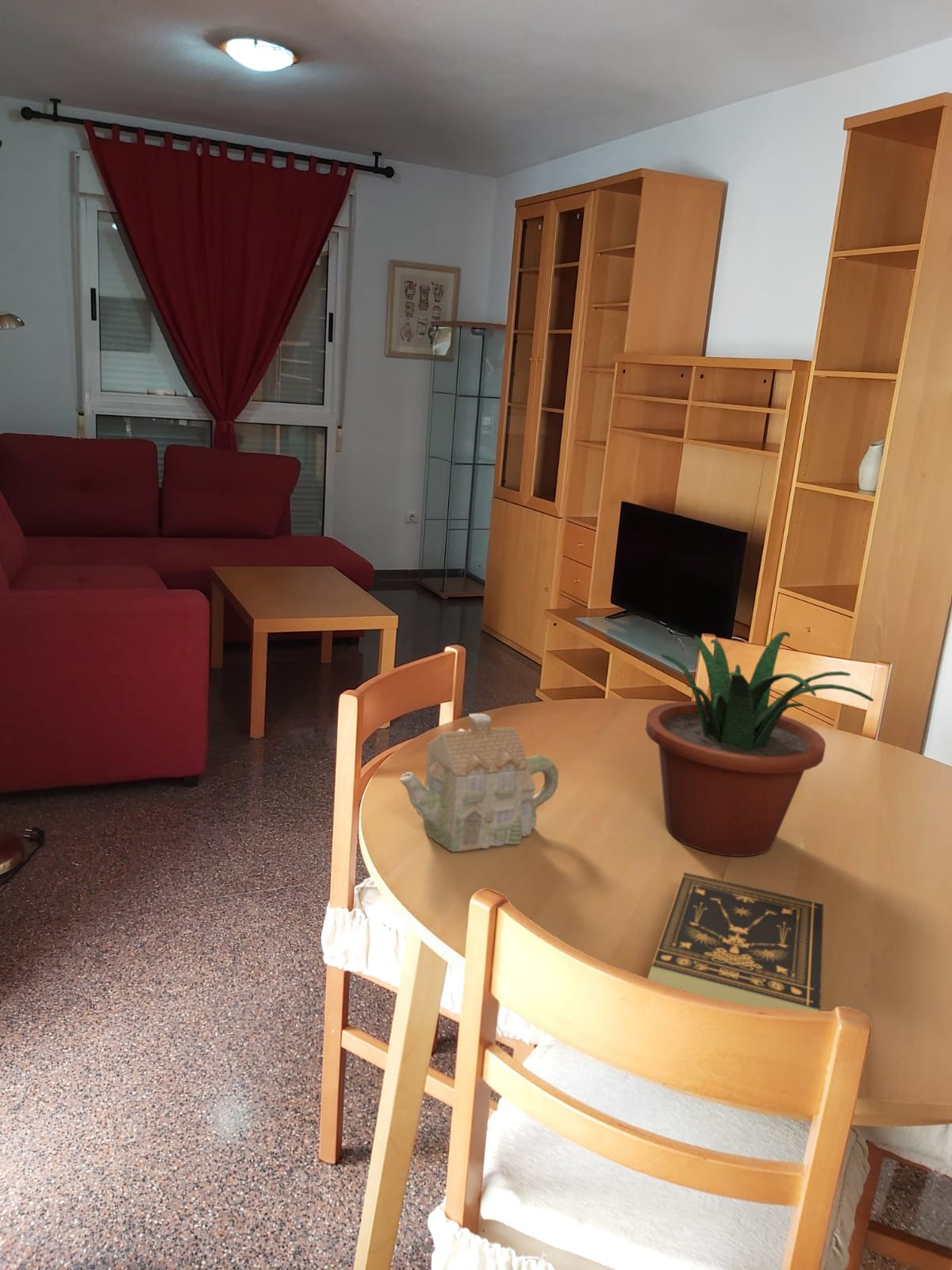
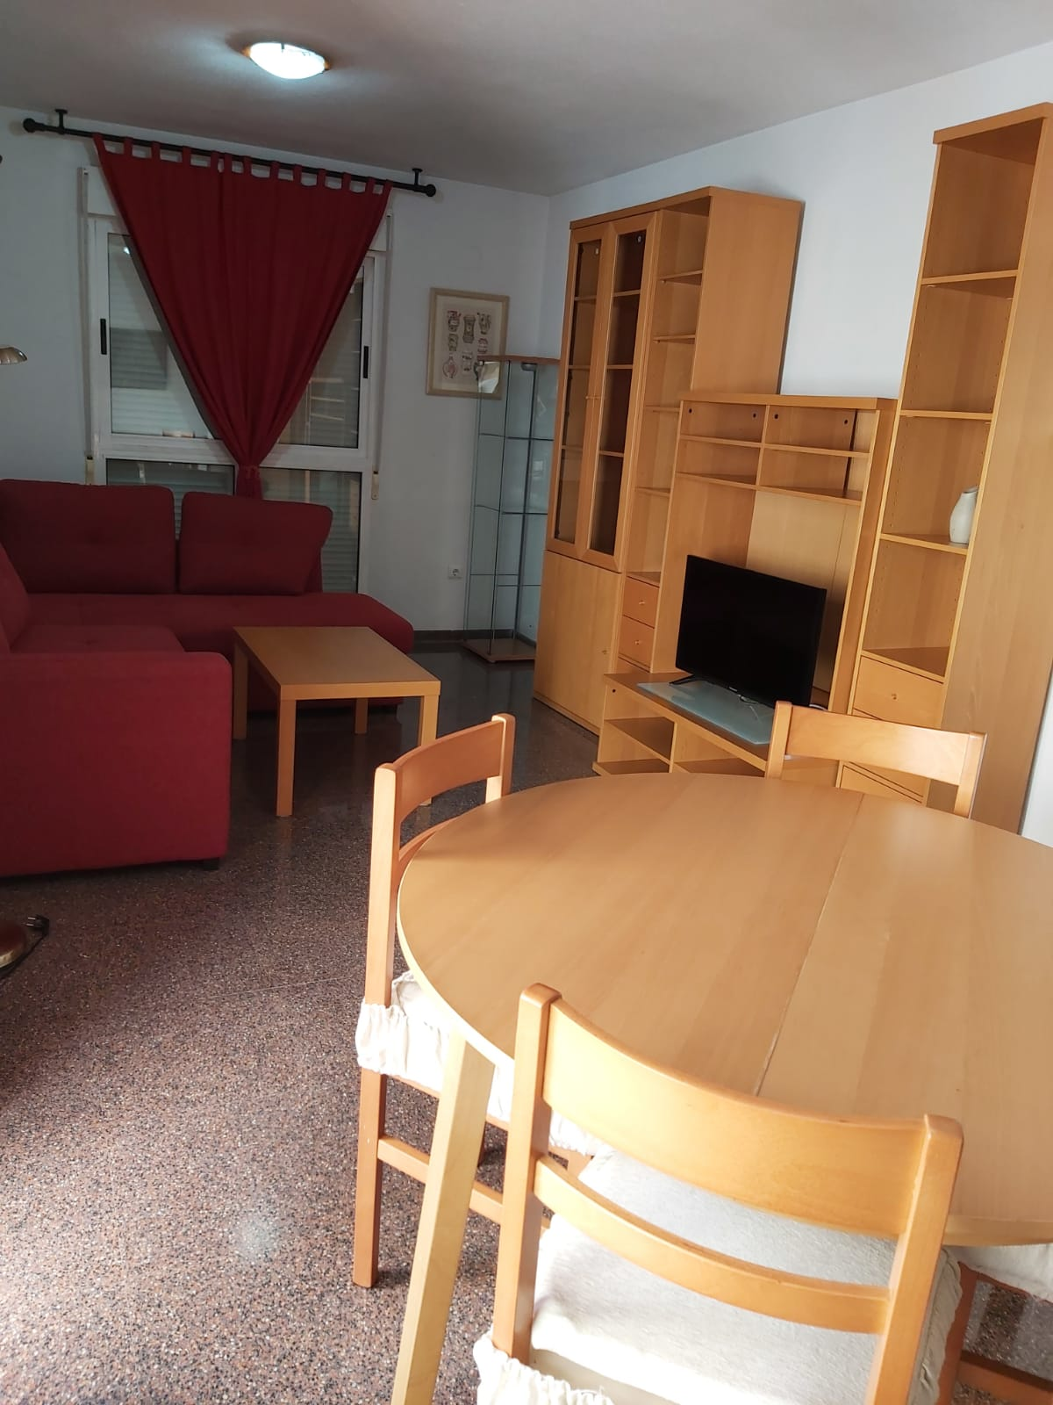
- potted plant [645,631,875,857]
- book [647,872,824,1012]
- teapot [399,713,559,852]
